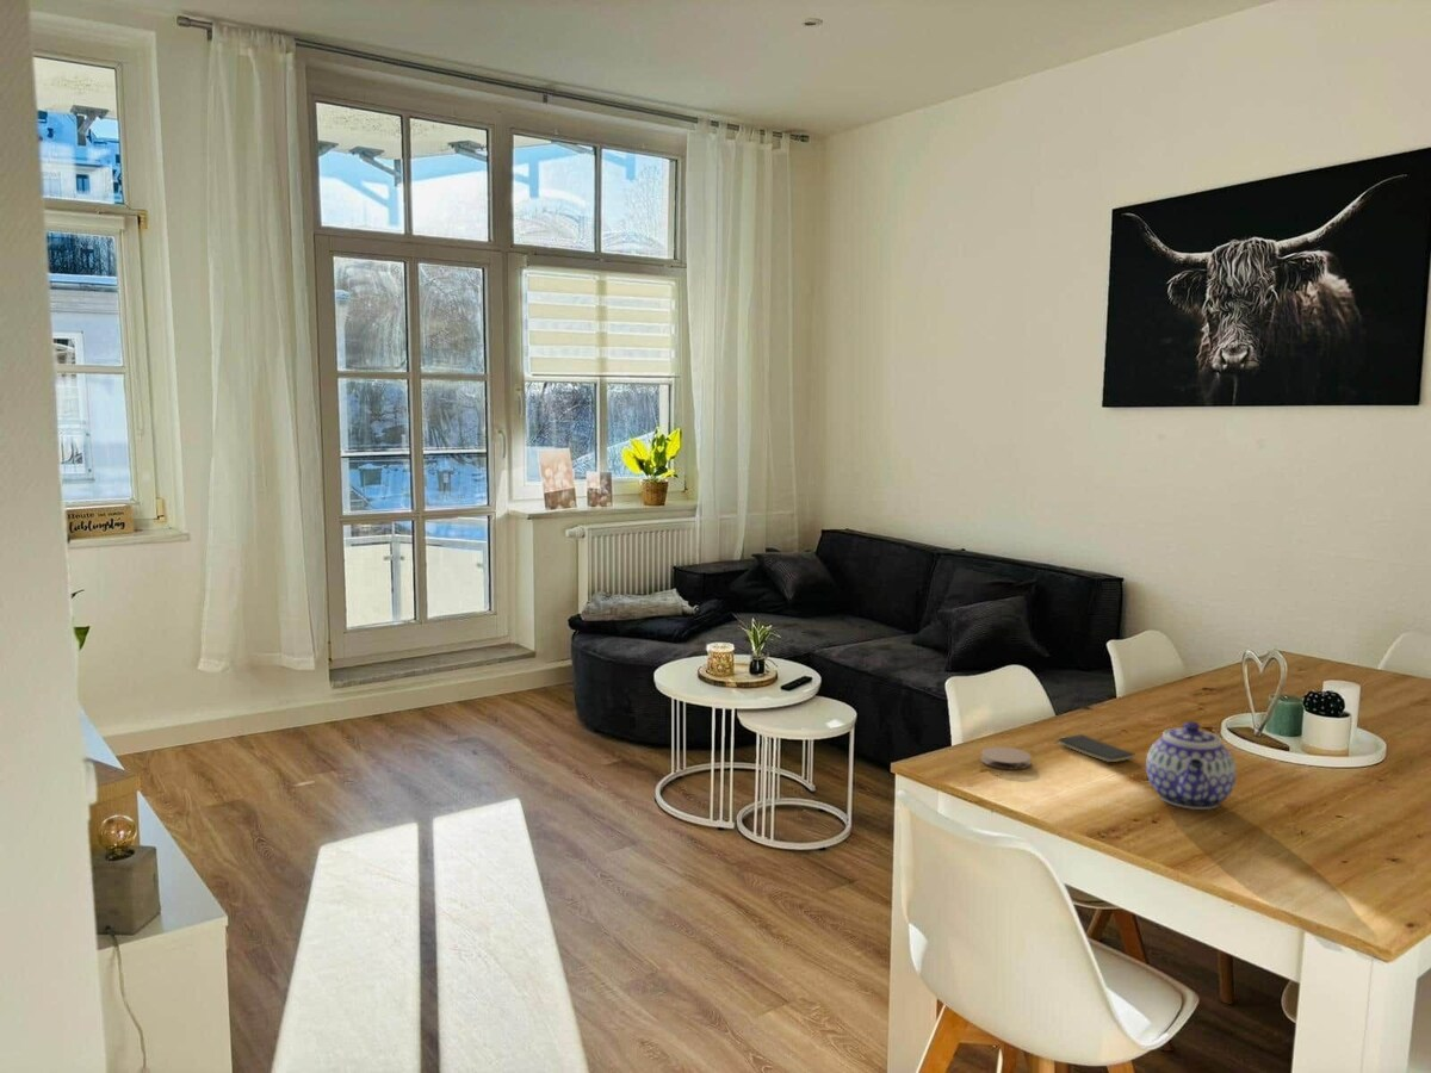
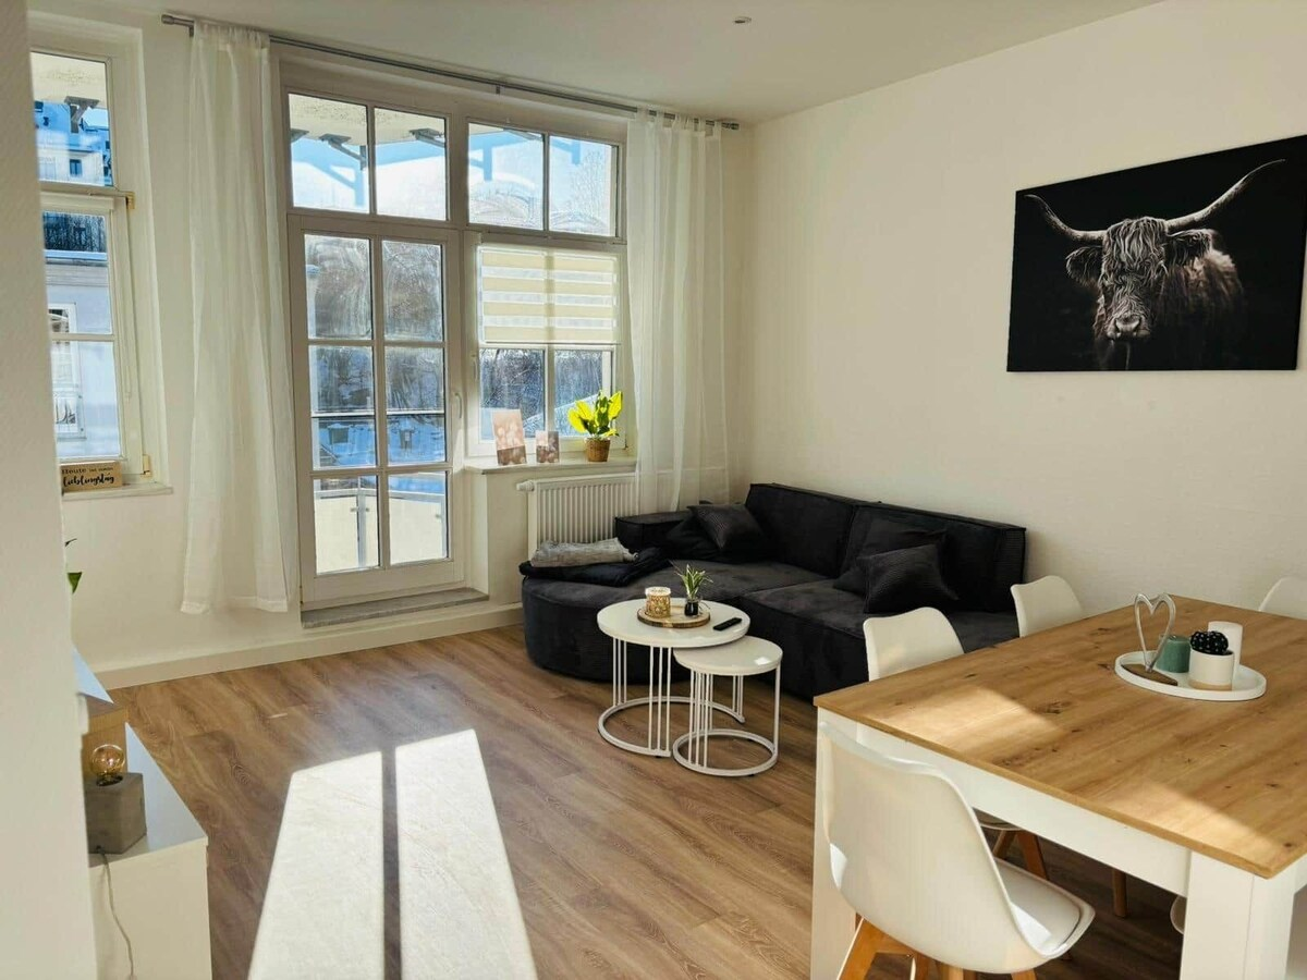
- smartphone [1057,733,1136,763]
- coaster [980,746,1033,770]
- teapot [1145,720,1238,811]
